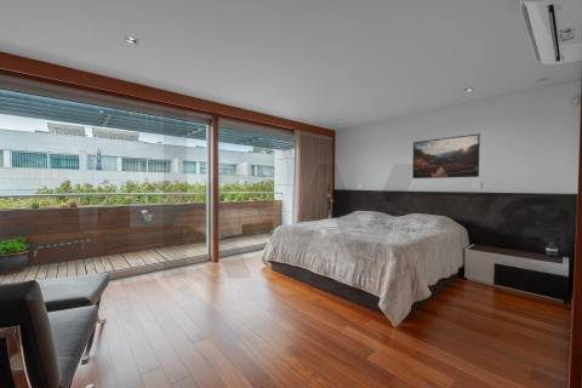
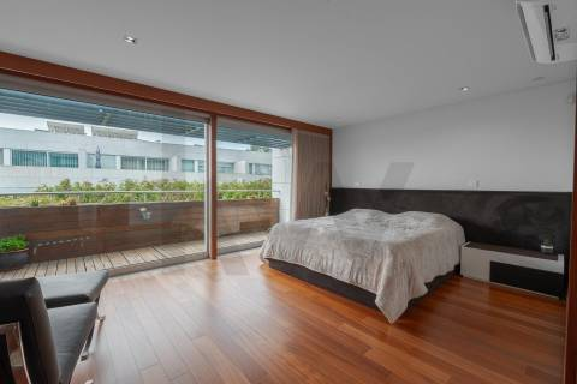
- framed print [411,132,481,179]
